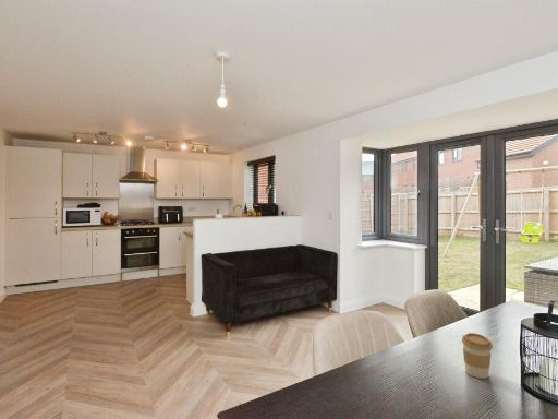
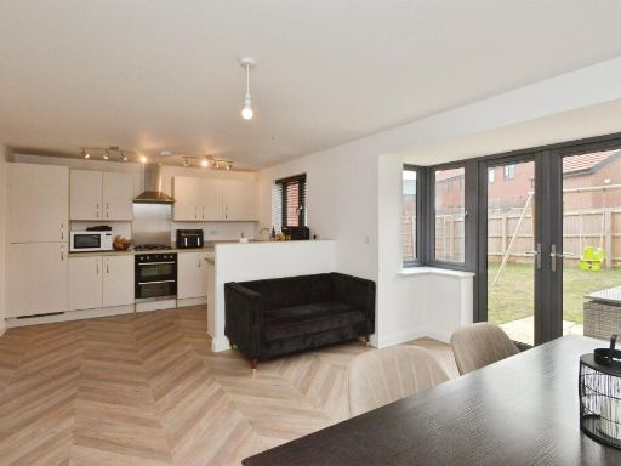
- coffee cup [461,332,494,380]
